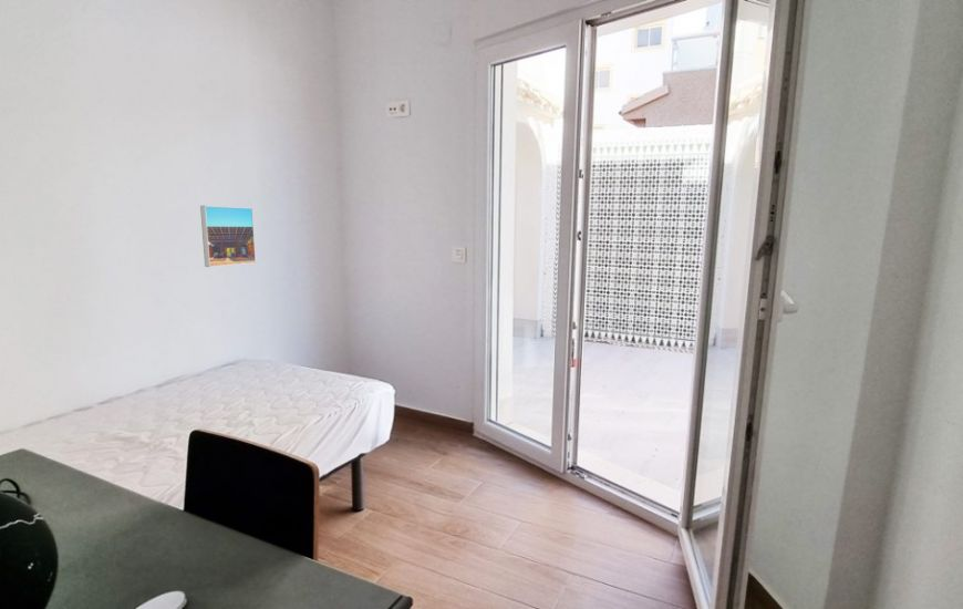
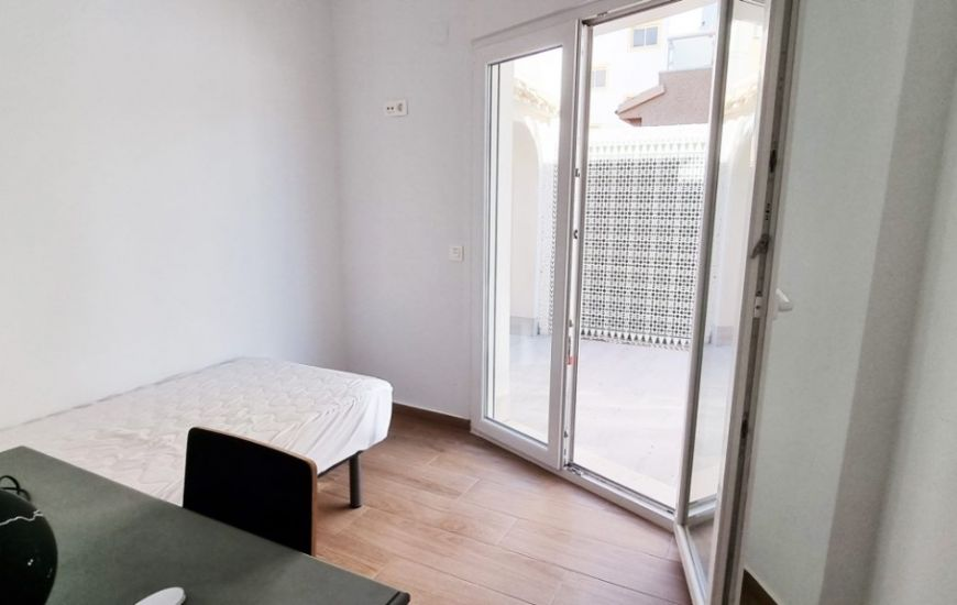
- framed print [199,205,257,268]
